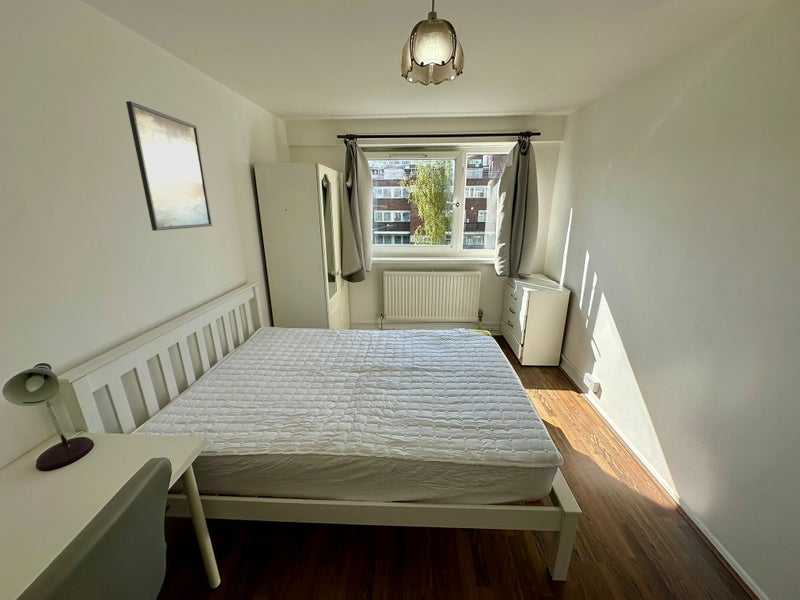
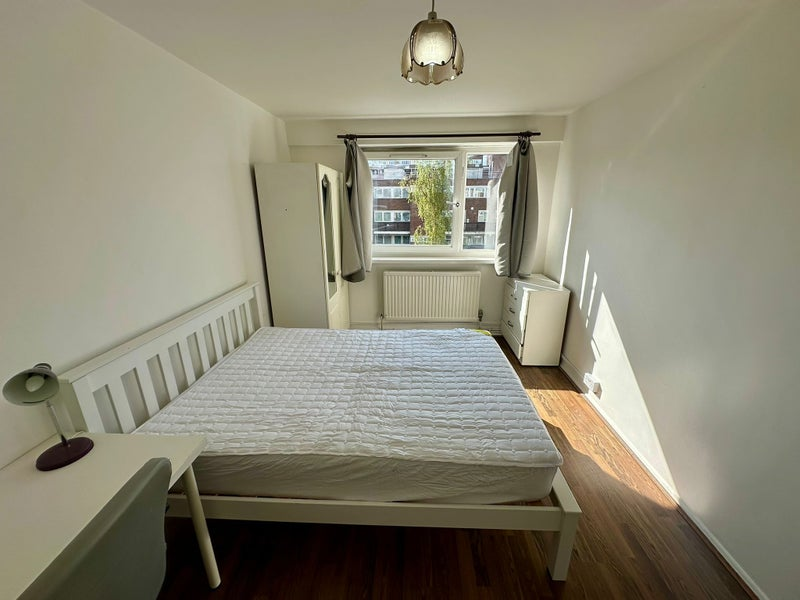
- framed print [125,100,213,232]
